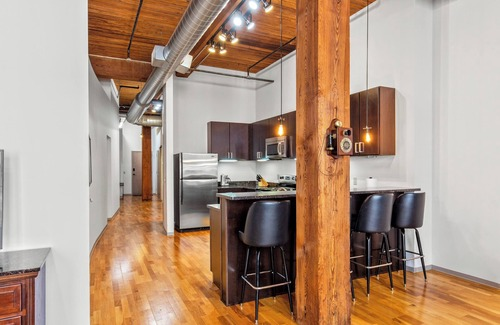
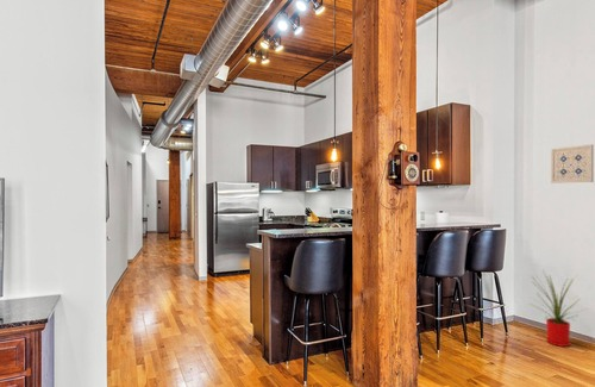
+ house plant [528,269,593,348]
+ wall art [550,143,595,185]
